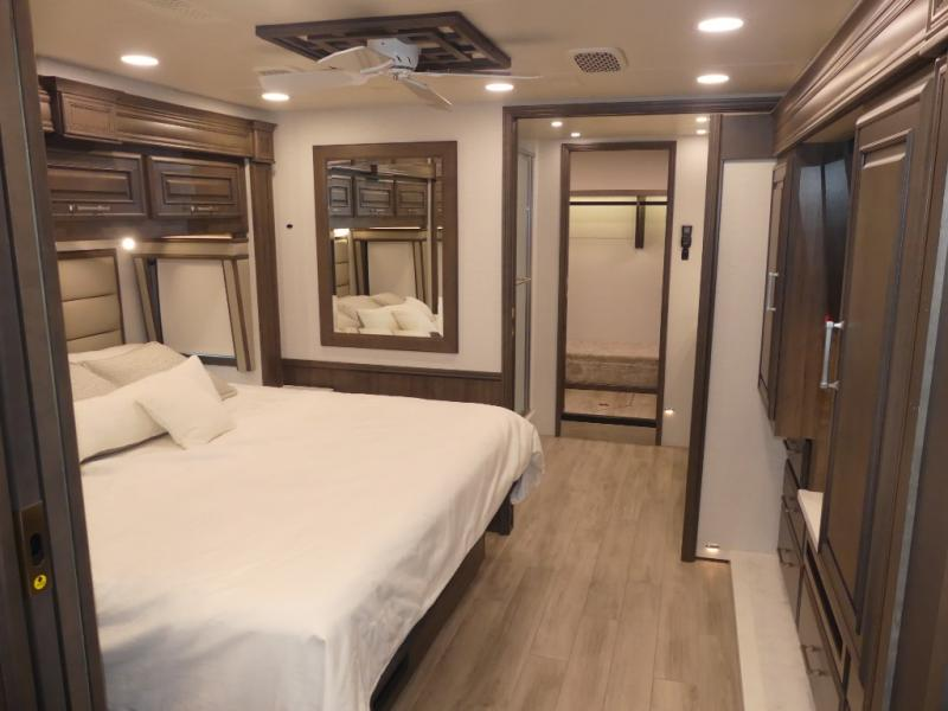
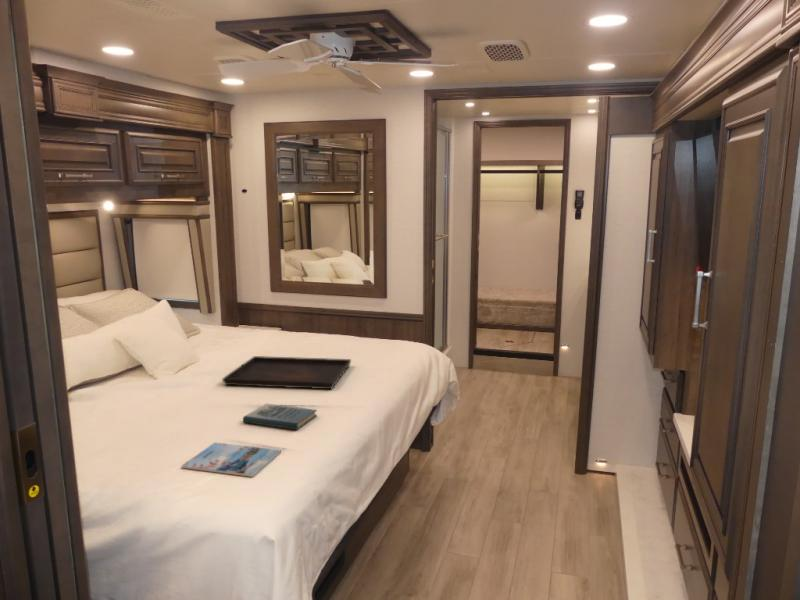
+ magazine [180,442,282,478]
+ book [242,403,318,431]
+ serving tray [221,355,352,390]
